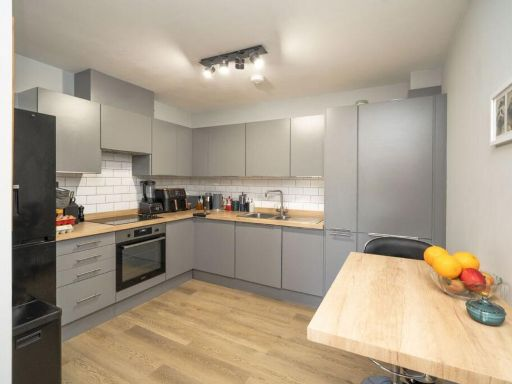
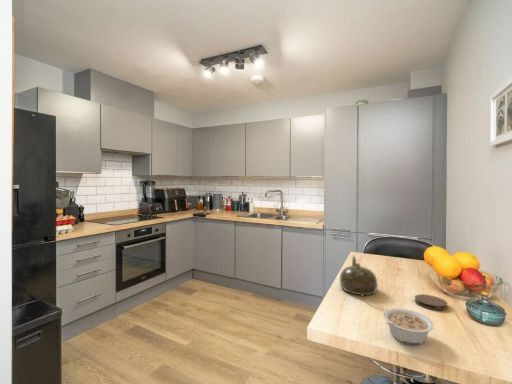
+ legume [383,307,435,346]
+ teapot [339,254,378,298]
+ coaster [414,293,449,311]
